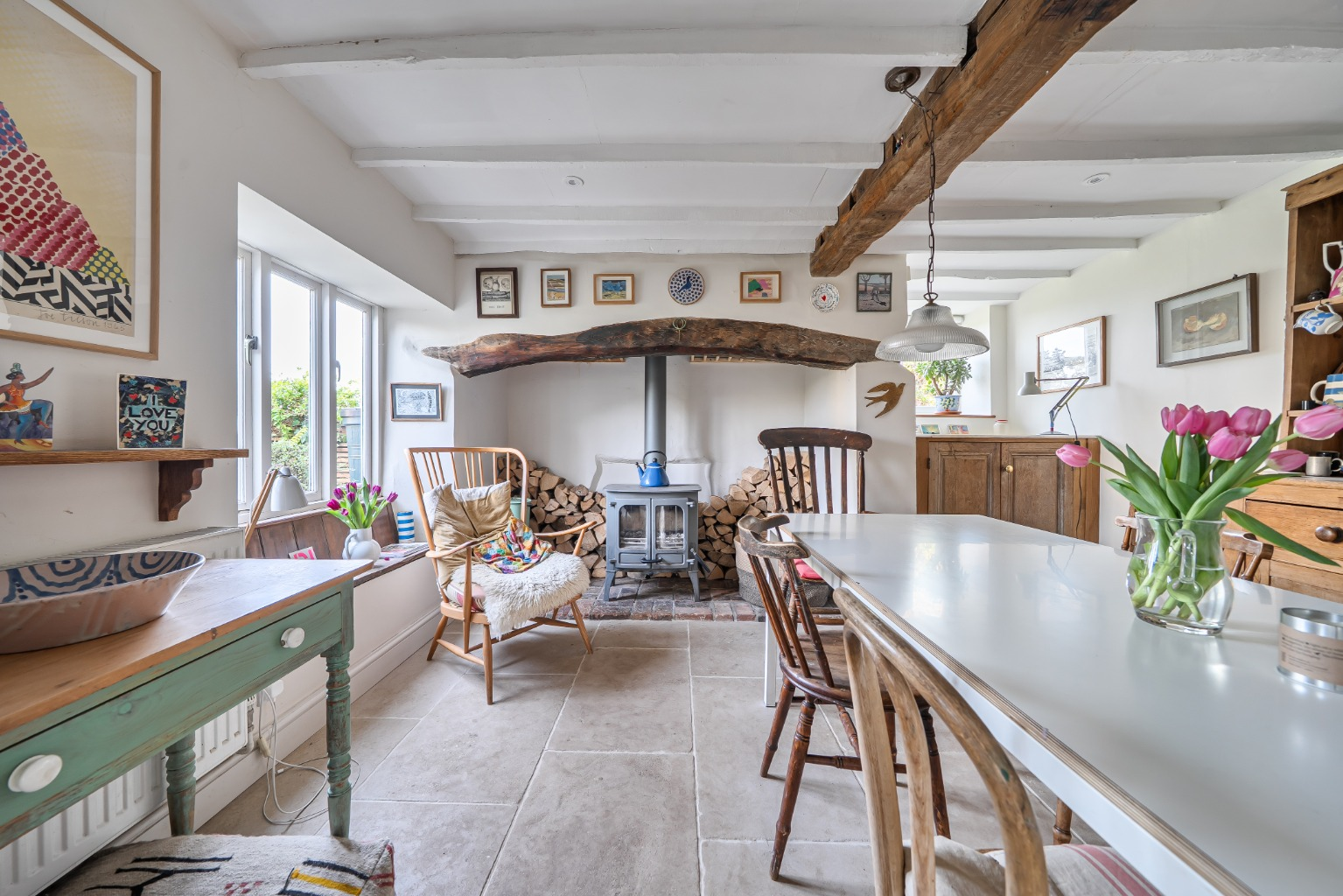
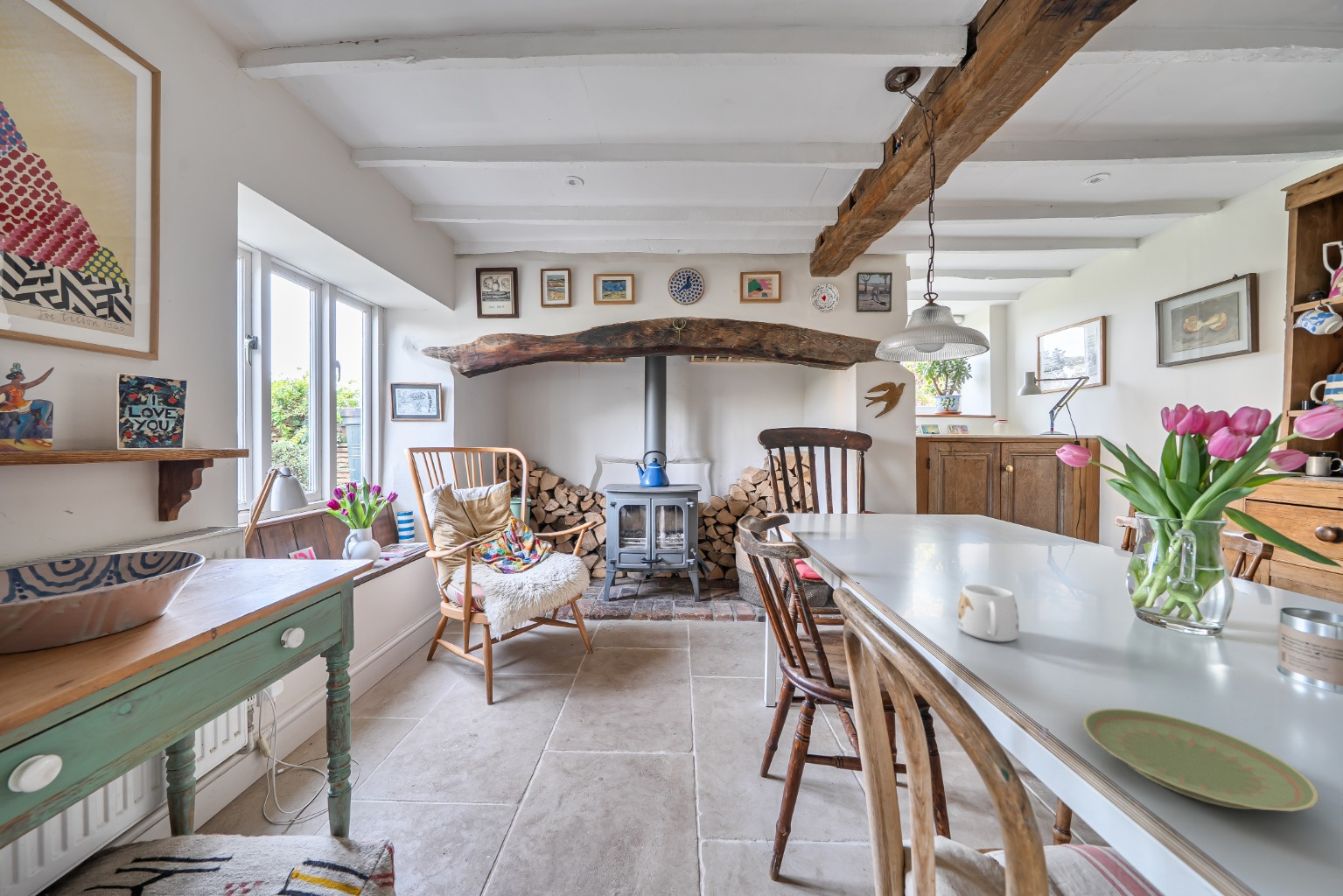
+ plate [1082,708,1319,813]
+ mug [957,584,1020,642]
